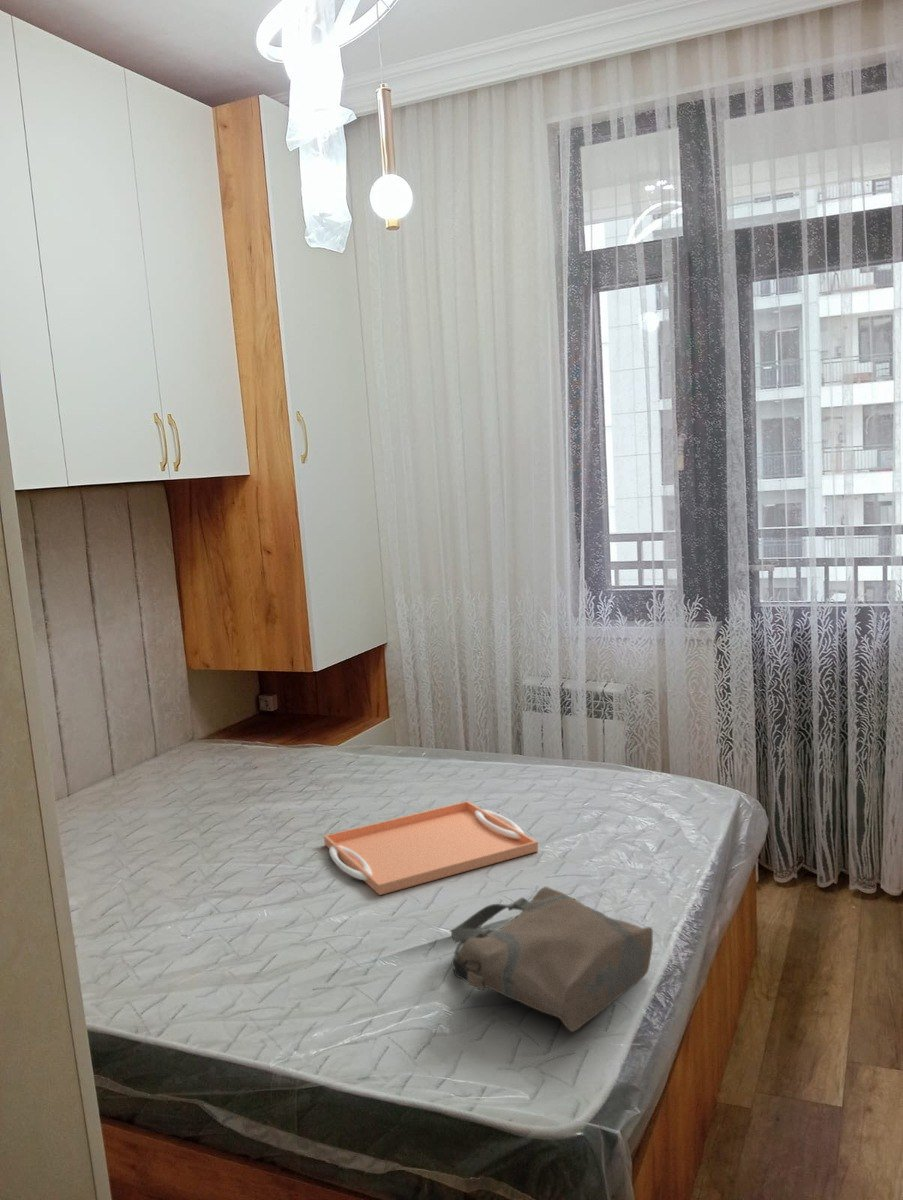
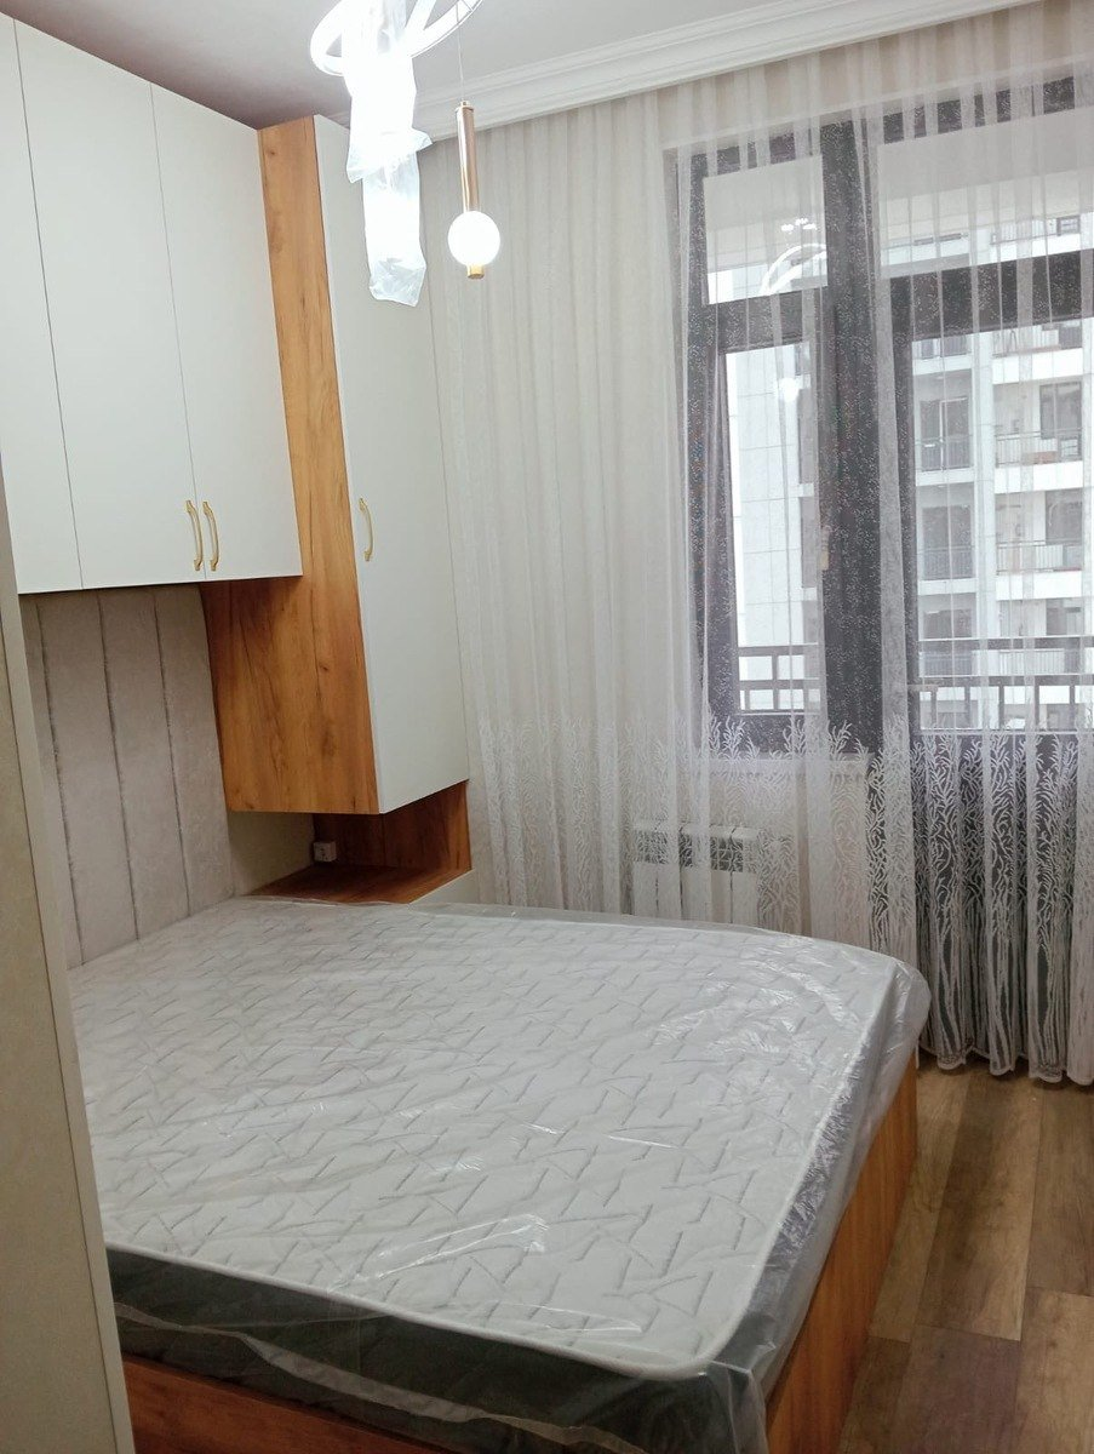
- serving tray [323,800,539,896]
- tote bag [449,886,654,1033]
